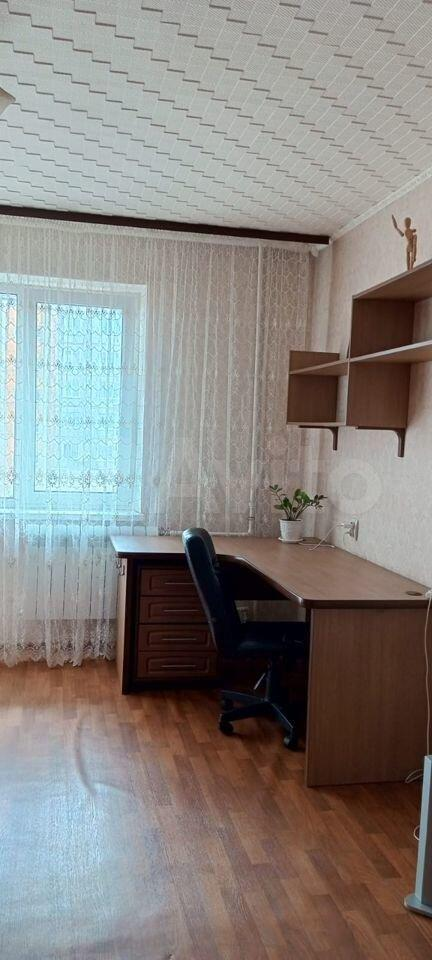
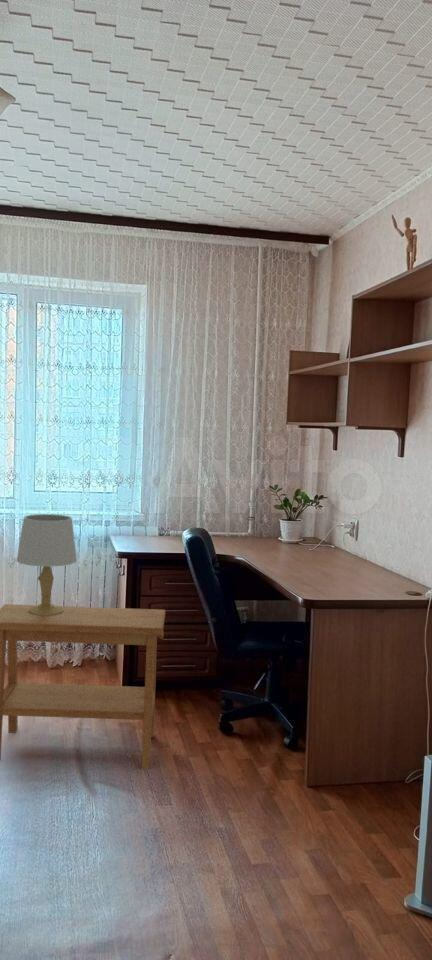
+ side table [0,603,166,771]
+ table lamp [16,513,78,616]
